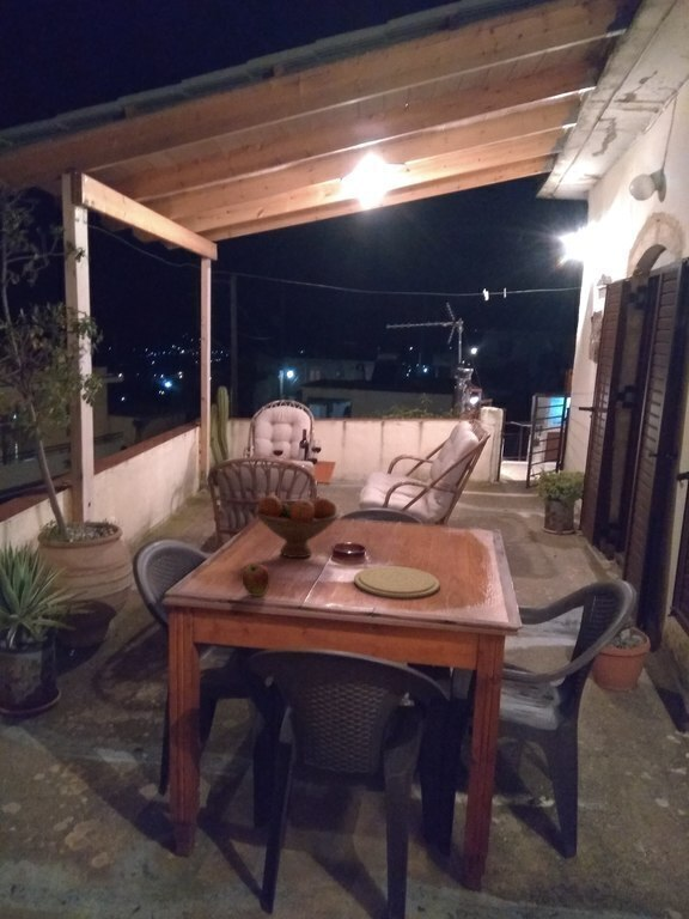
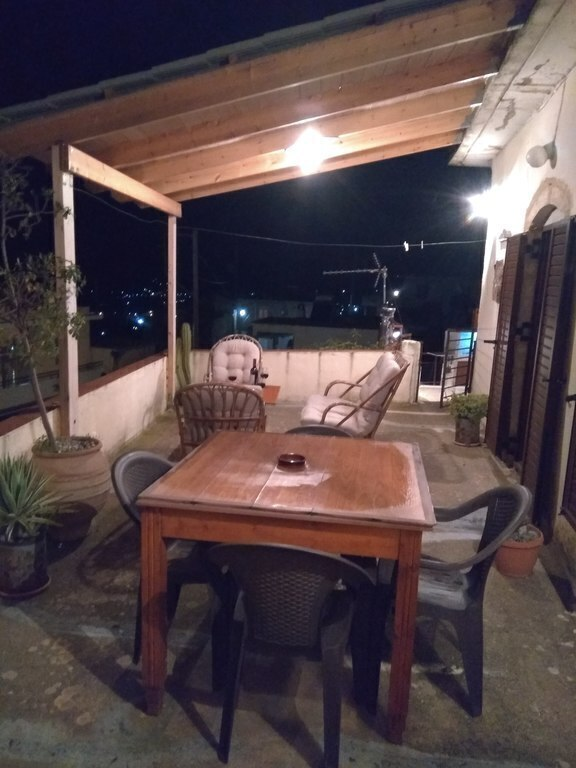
- fruit bowl [254,494,341,559]
- apple [239,562,272,597]
- plate [353,565,441,600]
